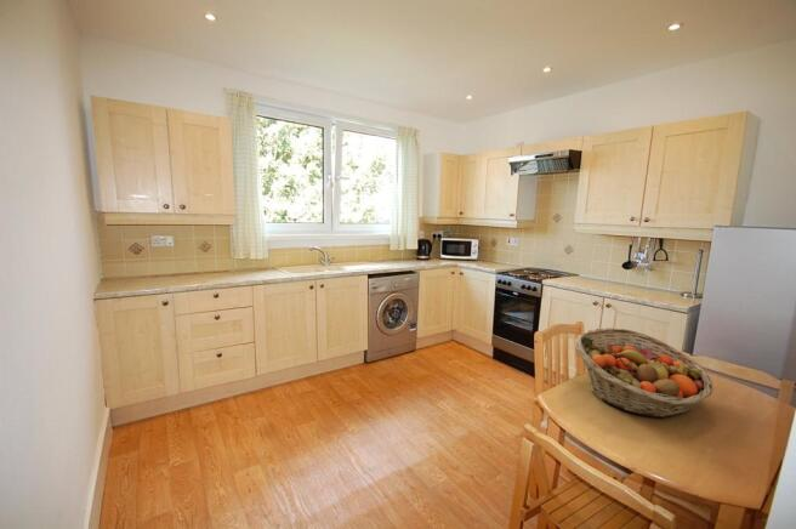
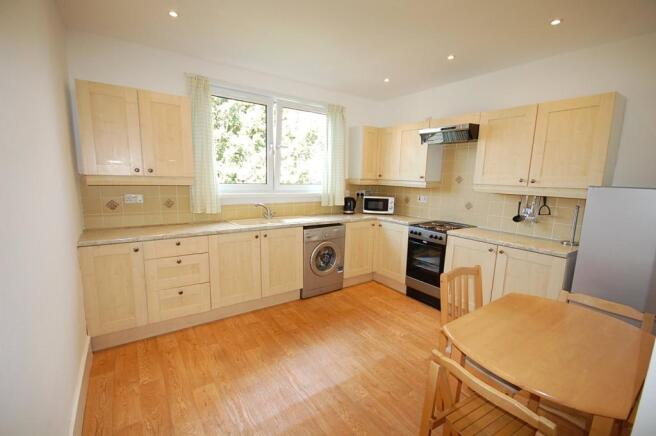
- fruit basket [574,326,715,419]
